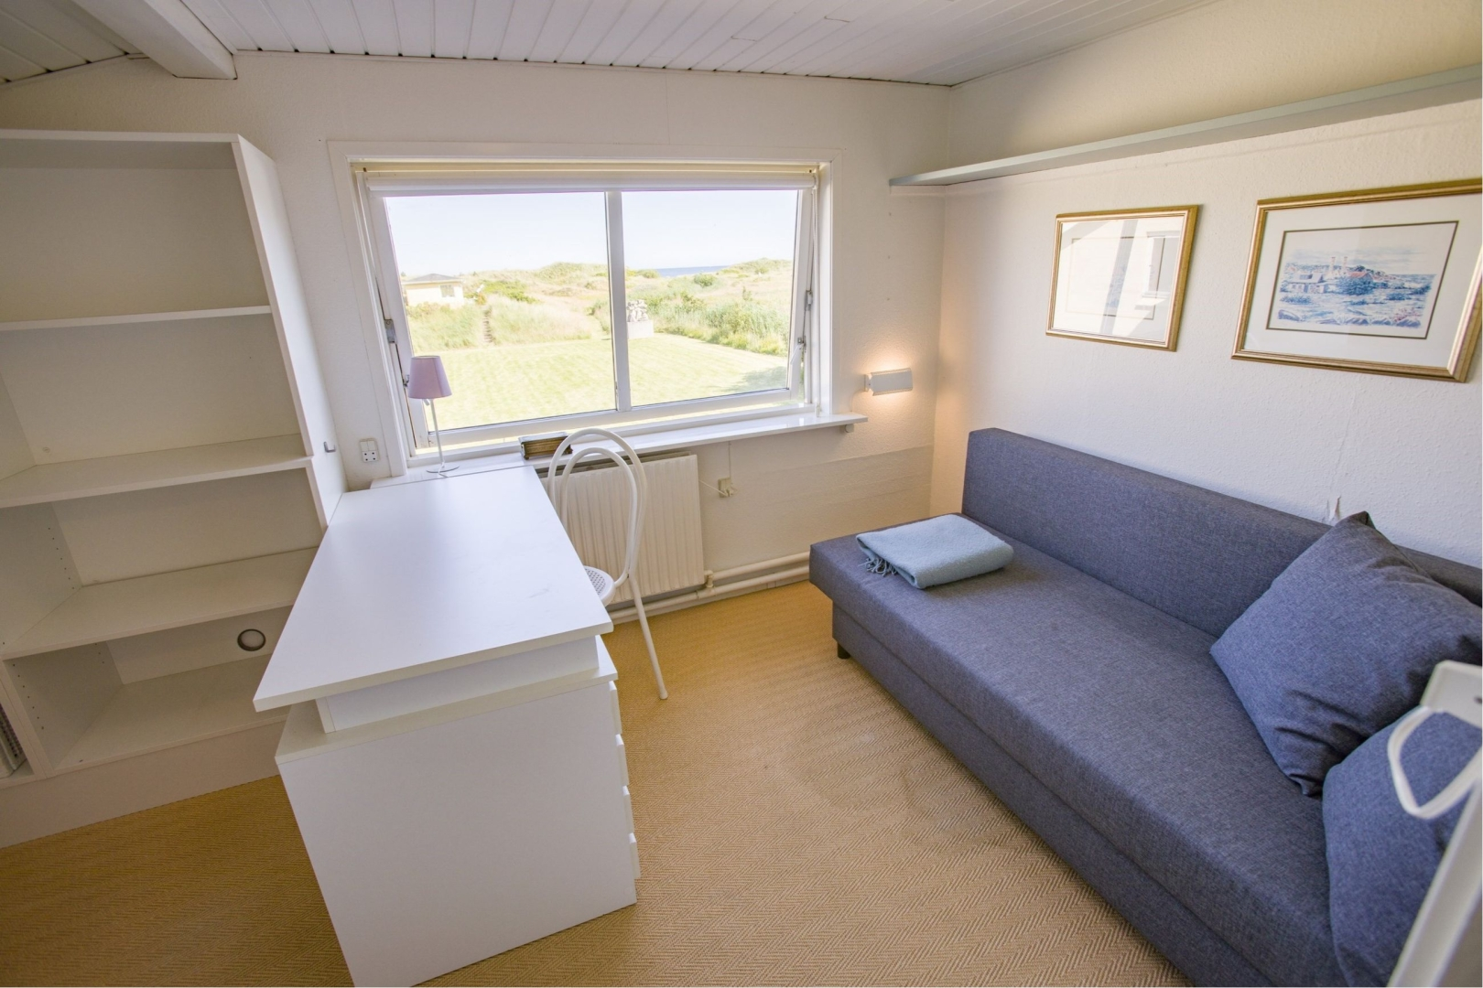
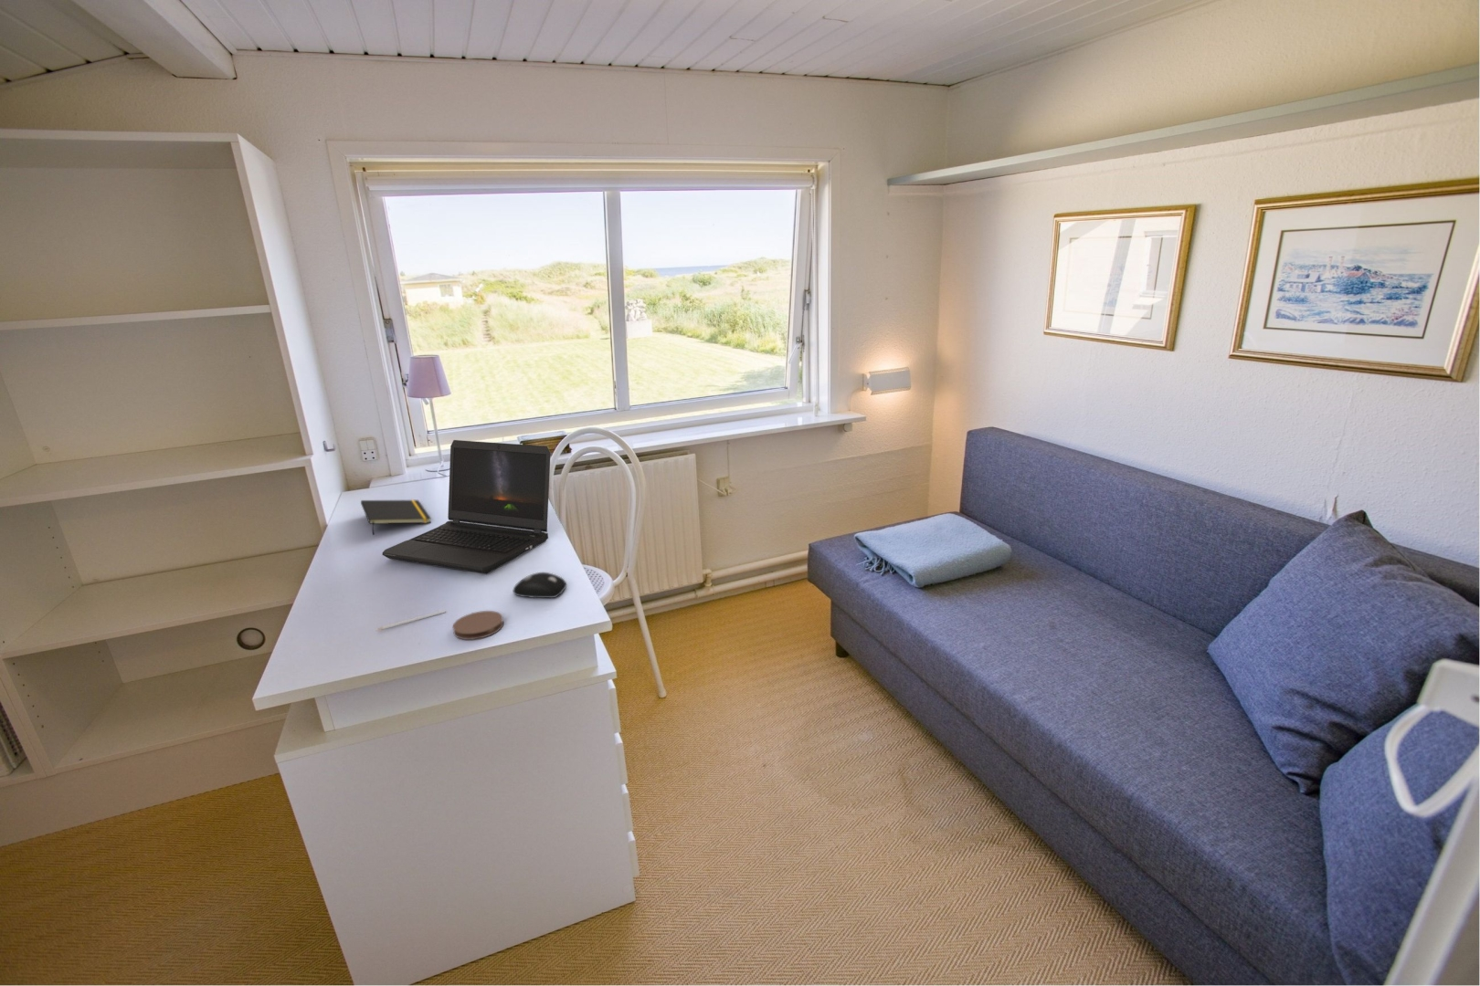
+ coaster [451,610,504,640]
+ drawing pencil [374,609,447,631]
+ computer mouse [512,571,567,599]
+ laptop computer [382,439,552,574]
+ notepad [360,499,432,536]
